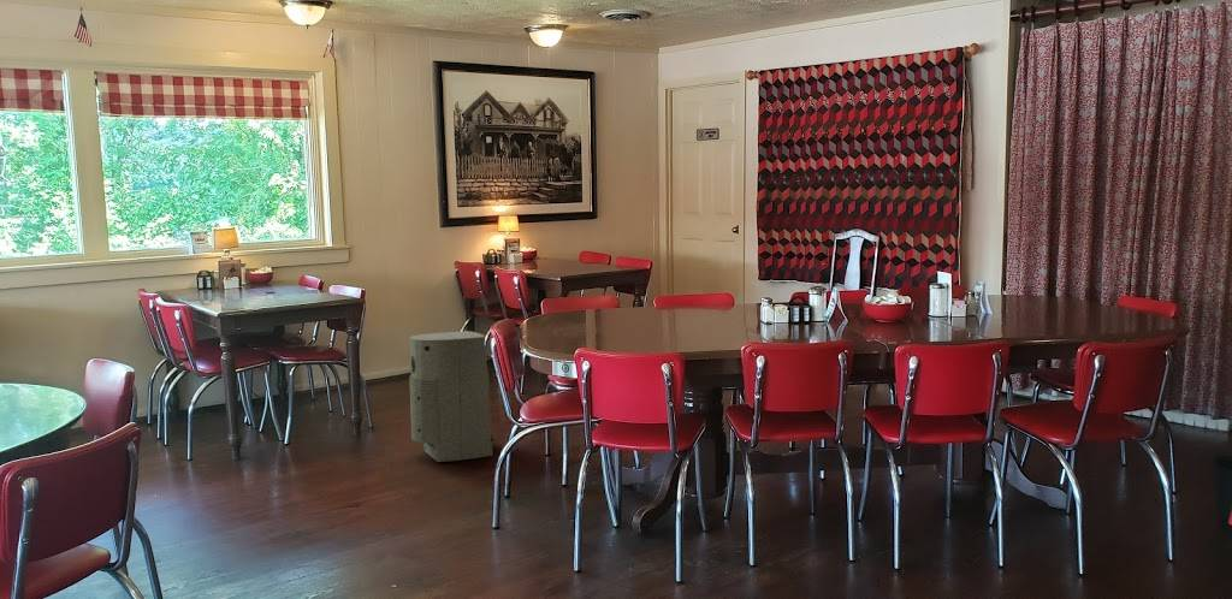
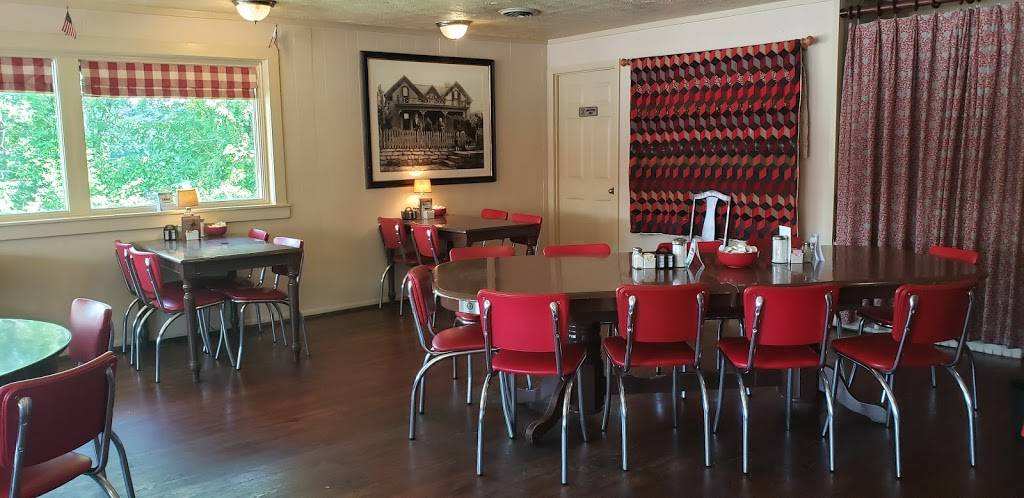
- air purifier [408,330,497,463]
